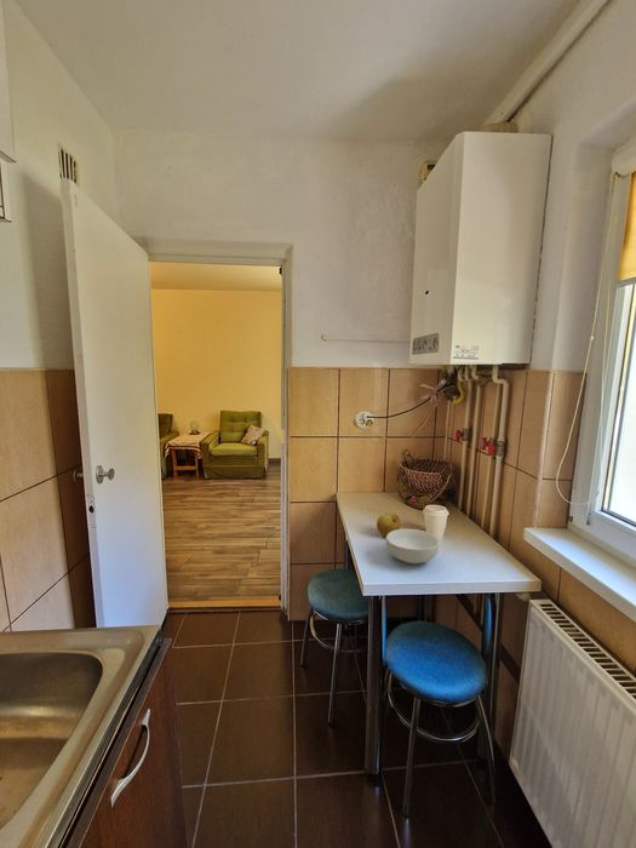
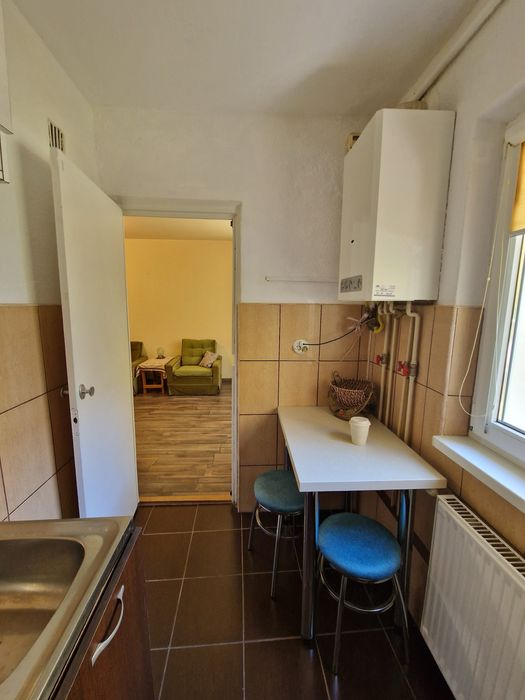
- fruit [376,512,402,537]
- cereal bowl [385,528,440,566]
